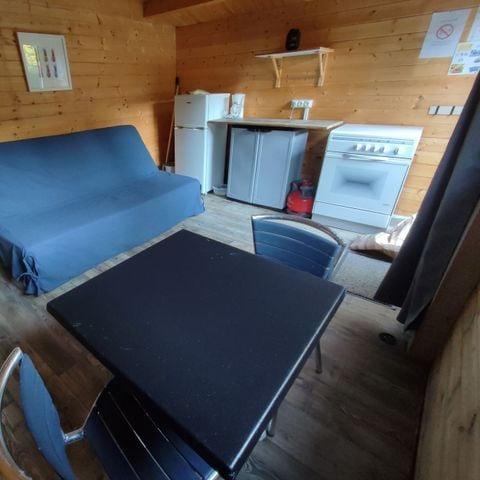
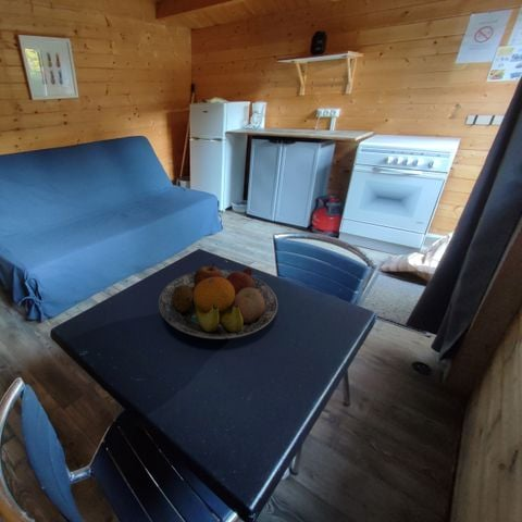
+ fruit bowl [158,262,278,340]
